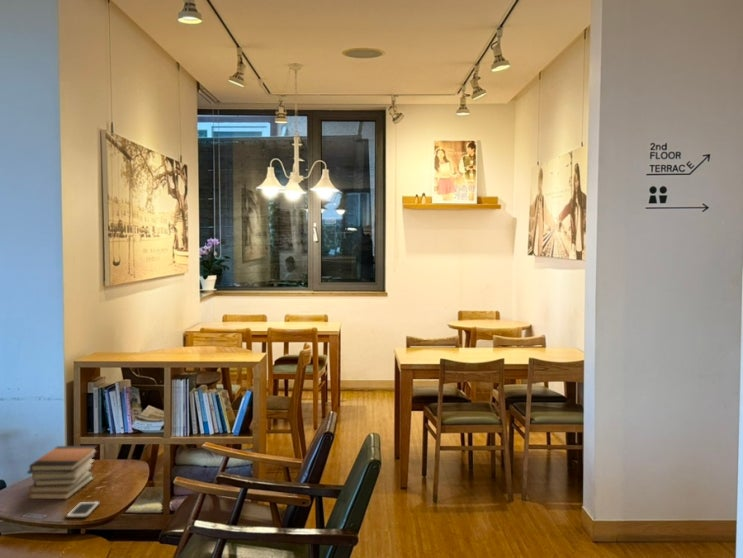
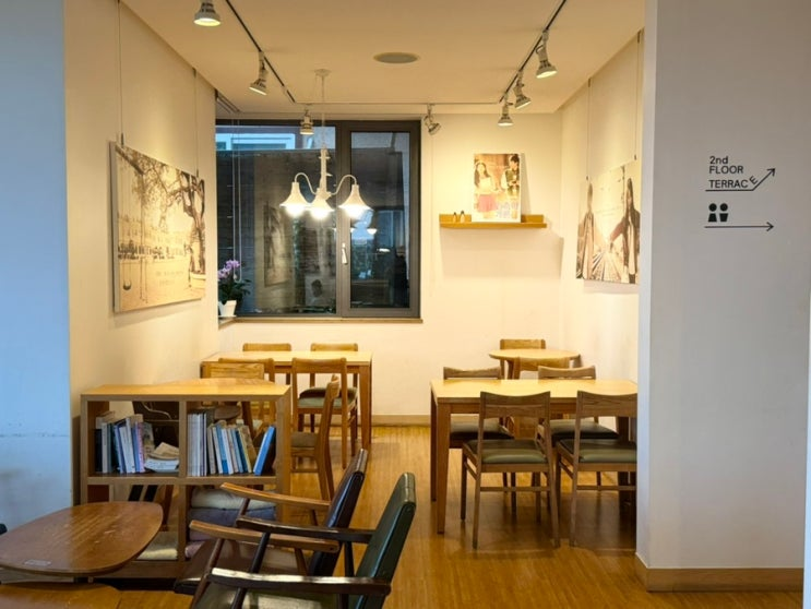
- cell phone [65,500,101,519]
- book stack [26,445,98,500]
